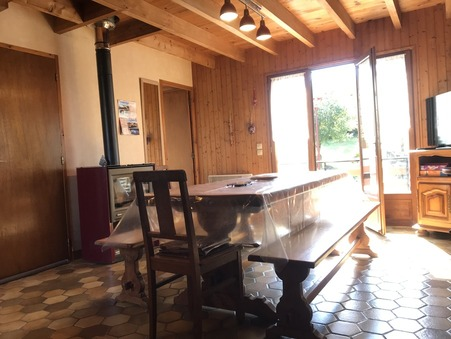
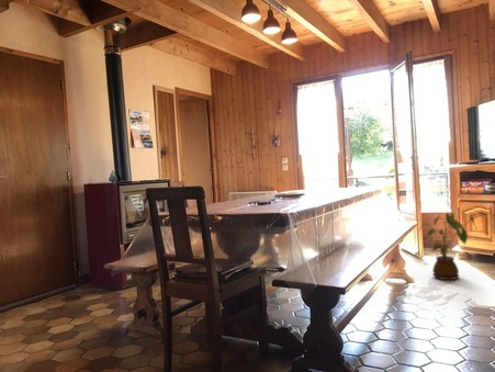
+ house plant [418,212,477,281]
